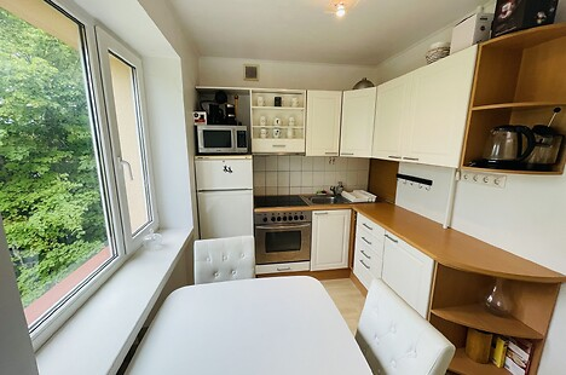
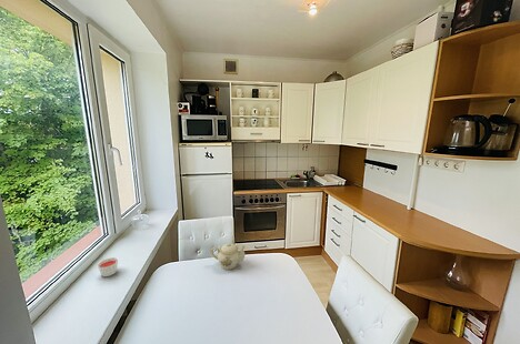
+ teapot [210,242,246,271]
+ candle [97,256,119,277]
